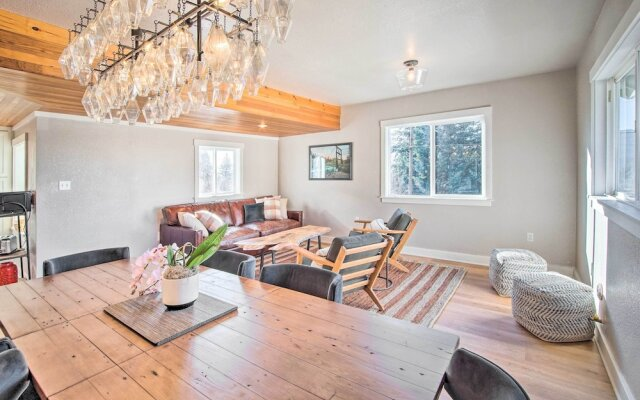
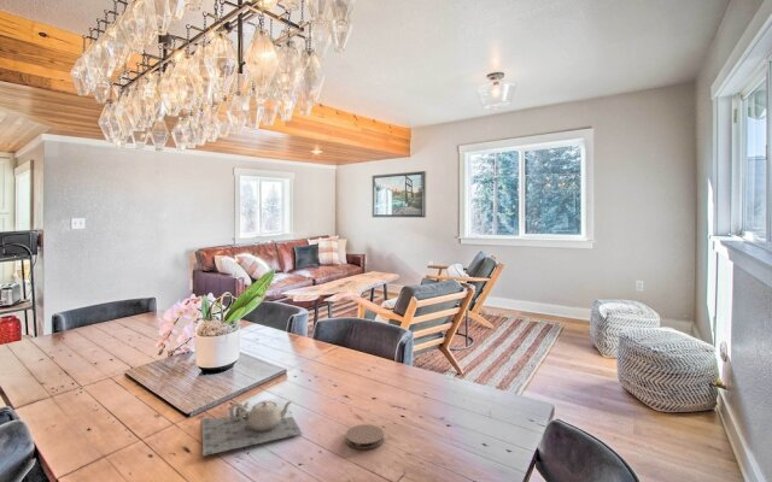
+ teapot [200,399,303,457]
+ coaster [345,423,385,449]
